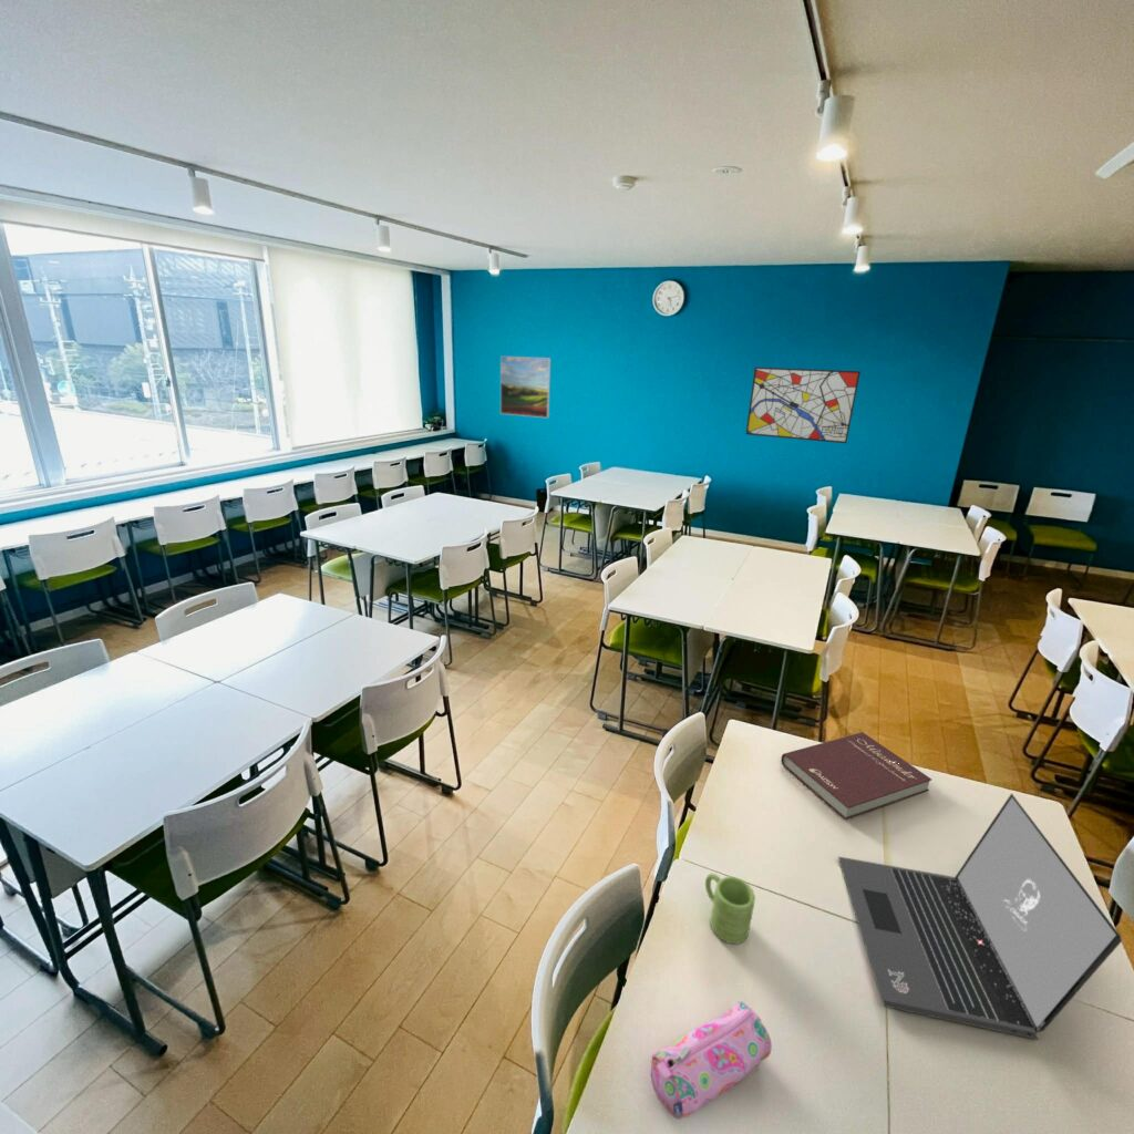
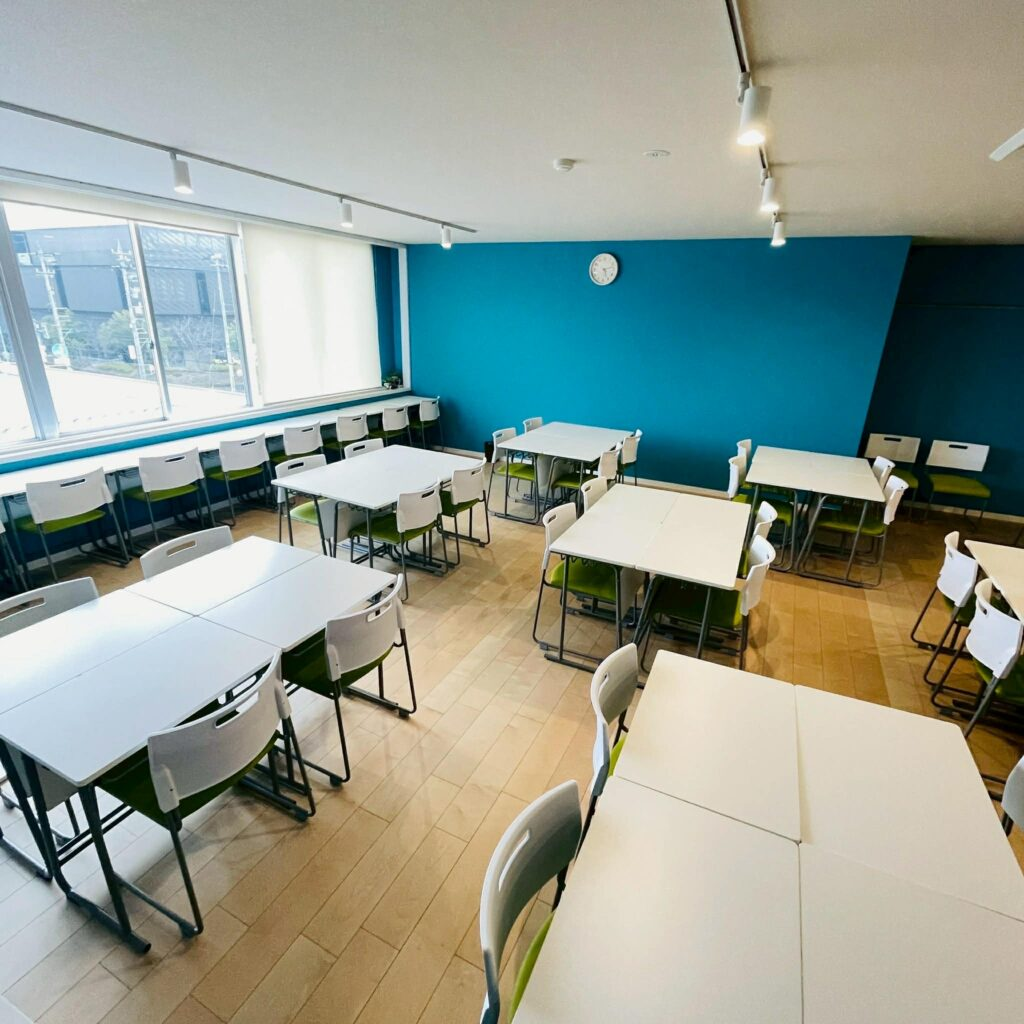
- pencil case [650,1000,773,1121]
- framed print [499,355,551,419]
- mug [704,873,756,945]
- laptop [837,792,1123,1041]
- wall art [744,367,862,444]
- book [780,731,932,821]
